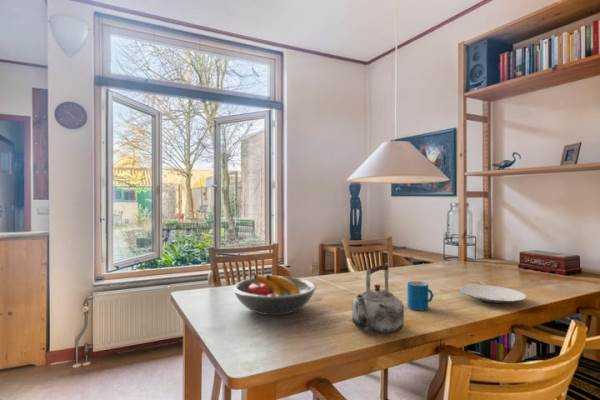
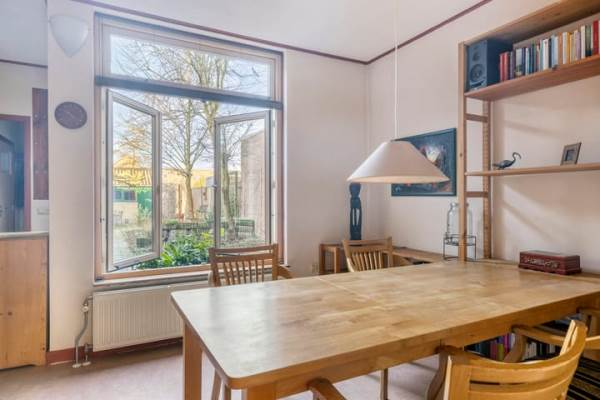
- plate [458,284,528,304]
- kettle [351,262,405,334]
- mug [406,280,435,311]
- fruit bowl [232,273,317,316]
